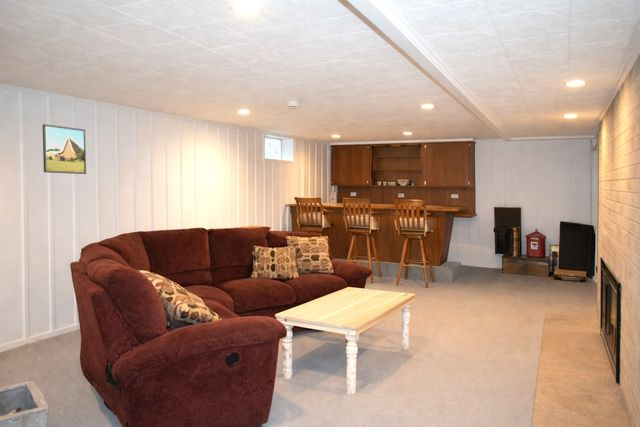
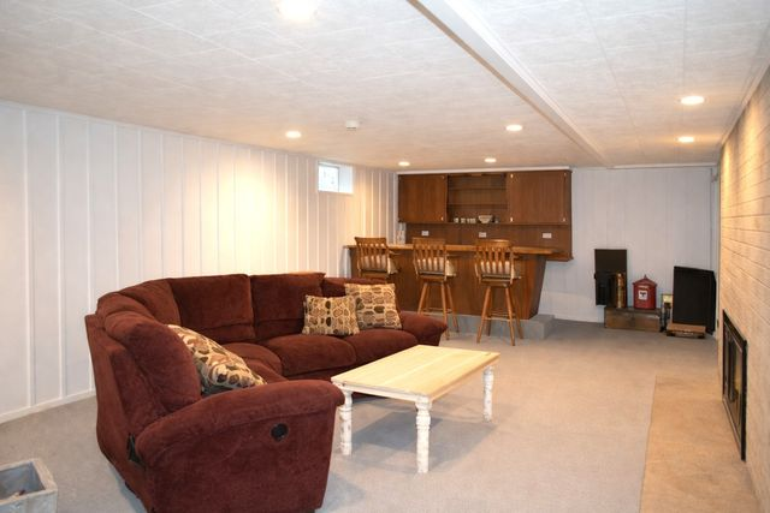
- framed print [42,123,87,175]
